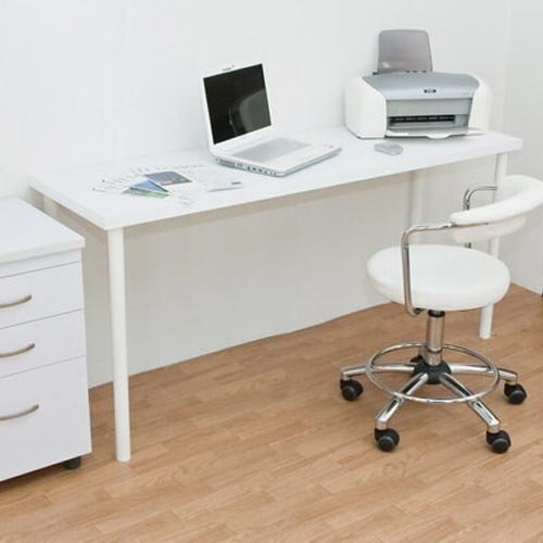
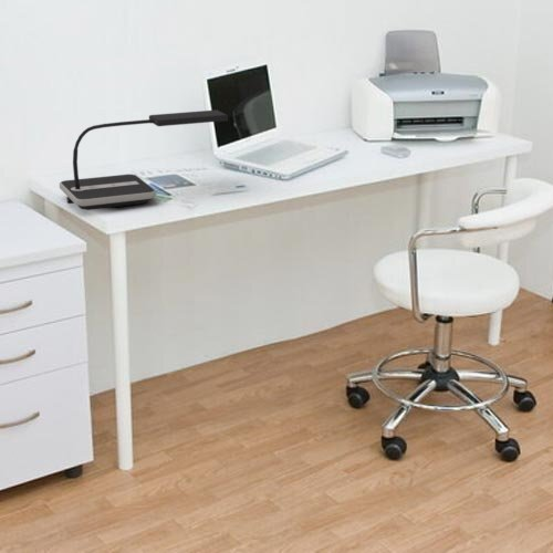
+ desk lamp [59,108,229,211]
